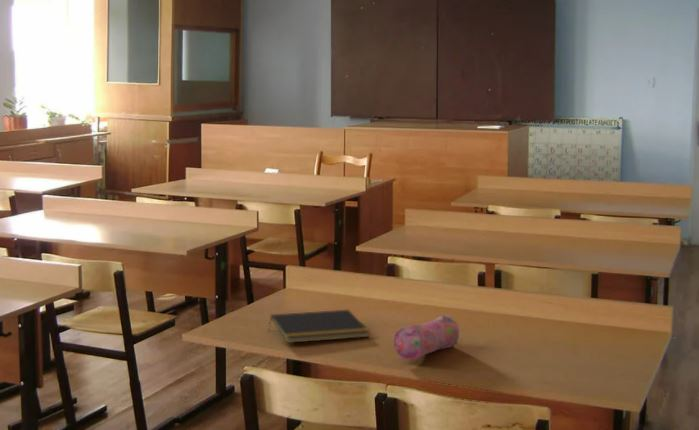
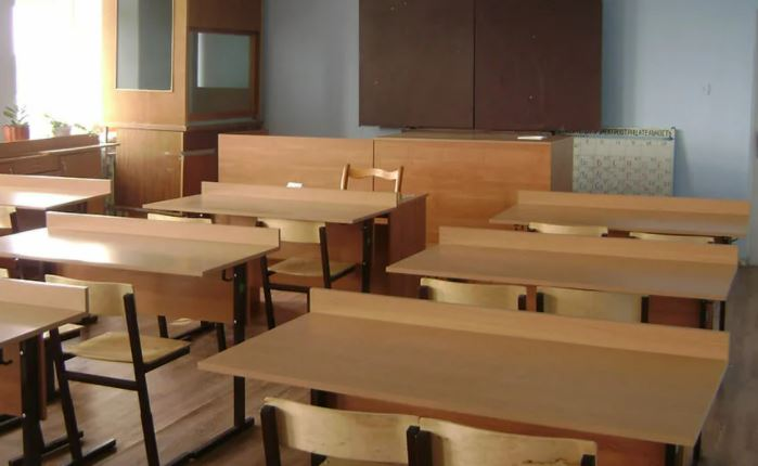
- notepad [268,309,371,344]
- pencil case [393,314,460,361]
